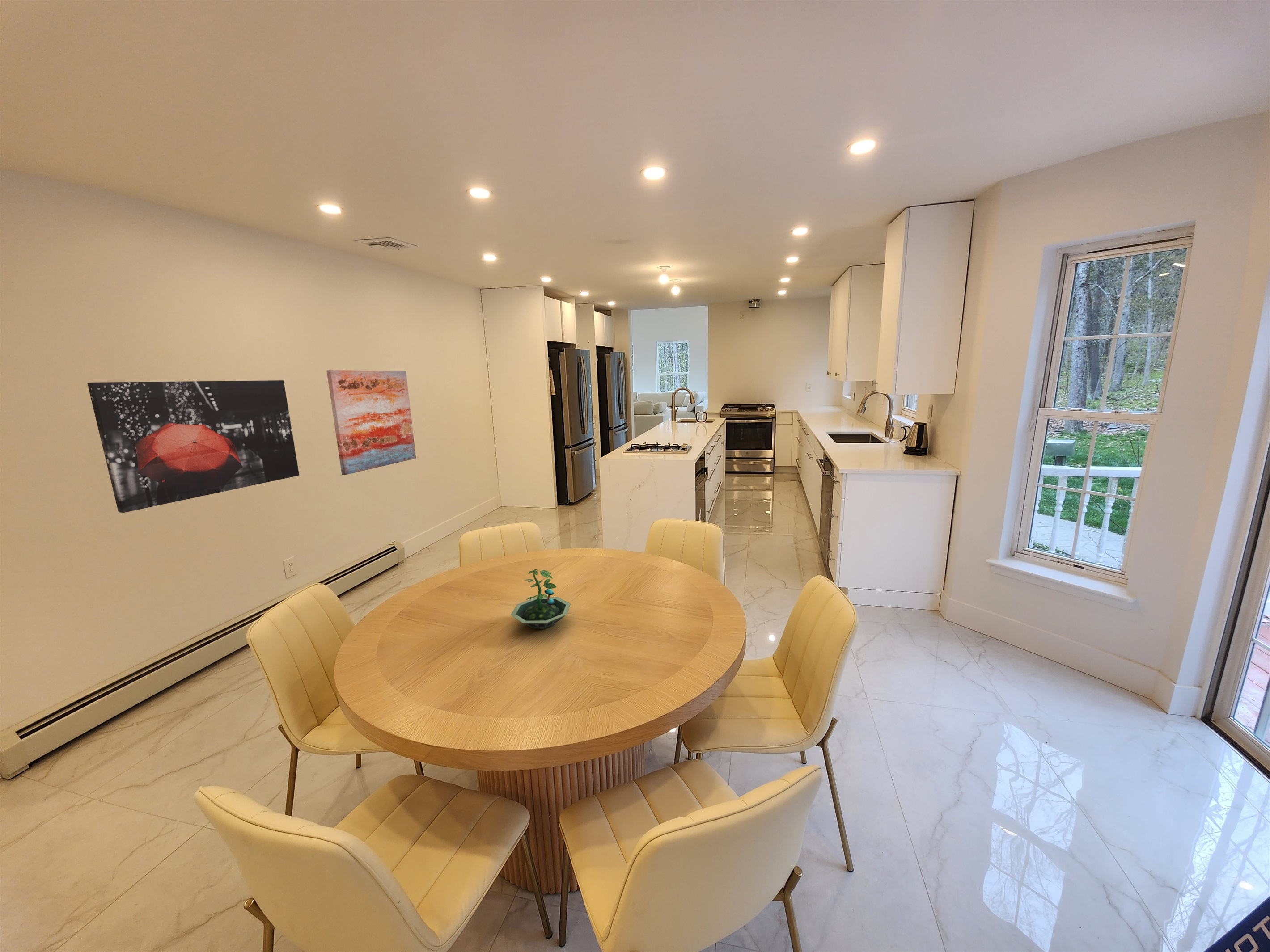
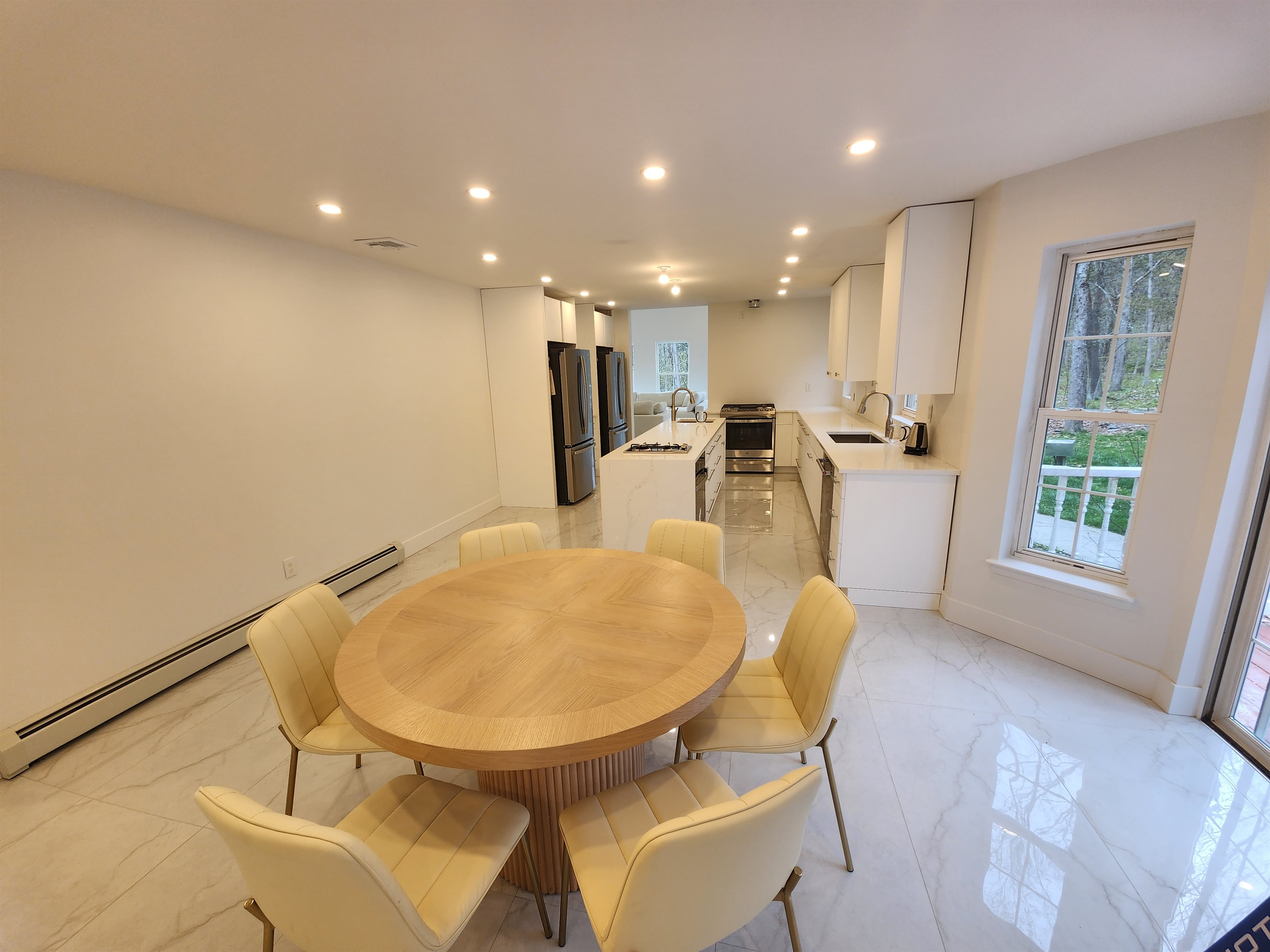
- terrarium [511,569,571,629]
- wall art [326,370,416,475]
- wall art [87,380,300,513]
